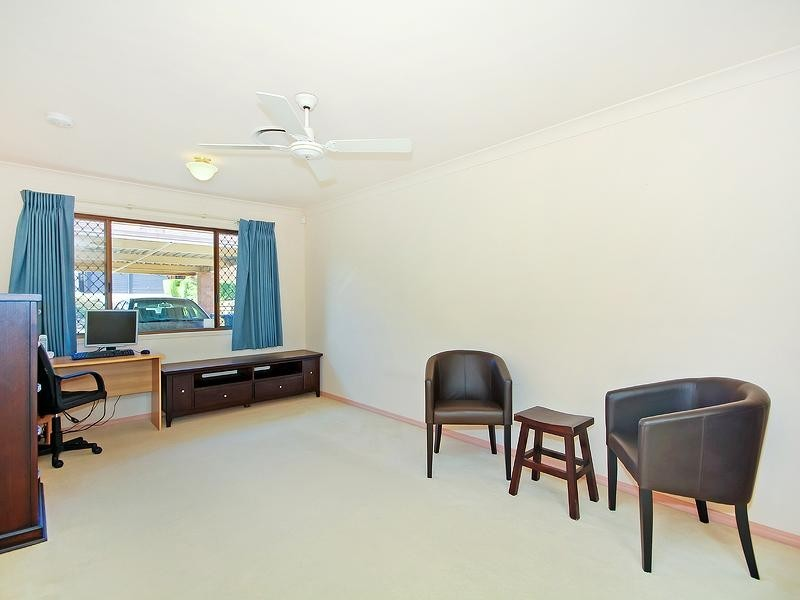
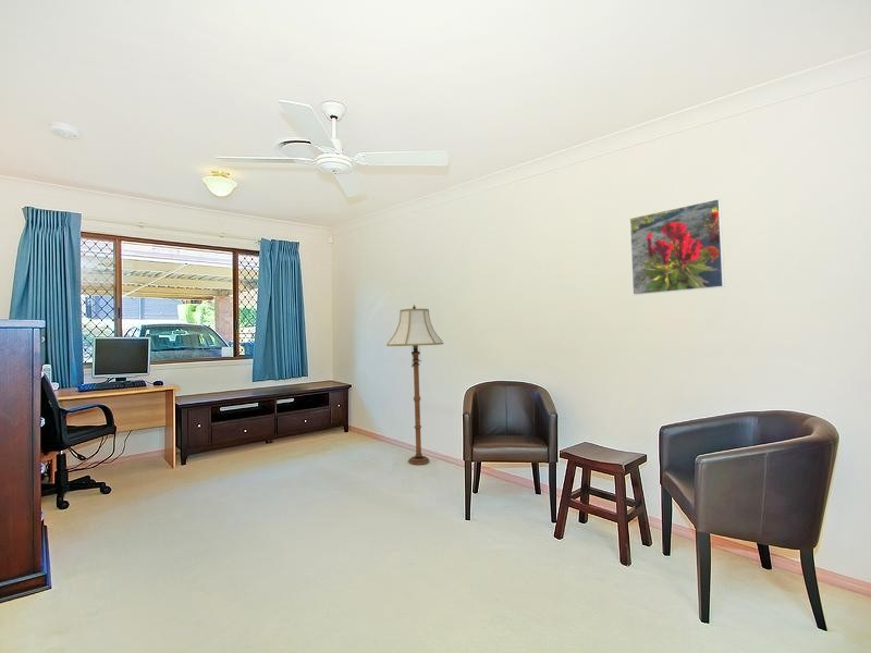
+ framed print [628,197,726,296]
+ floor lamp [385,304,444,466]
